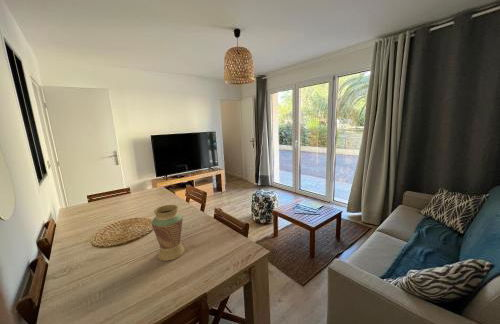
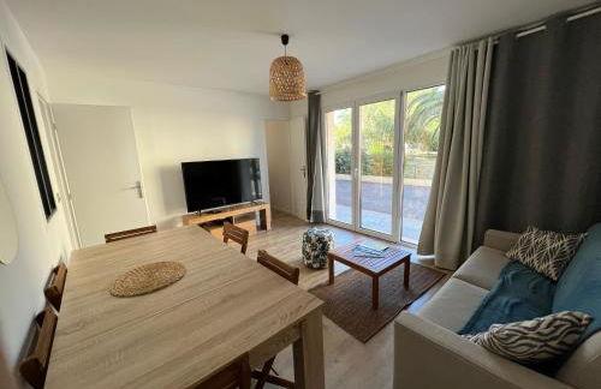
- vase [151,204,185,262]
